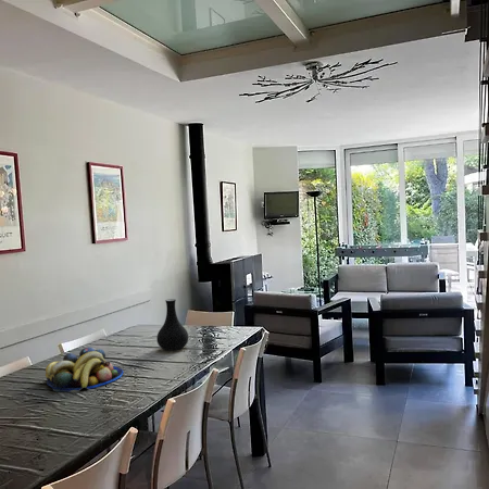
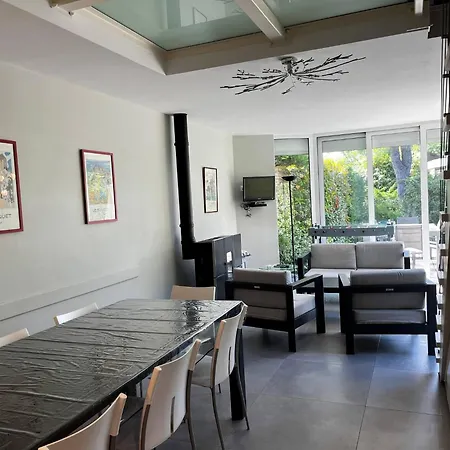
- vase [155,298,189,351]
- fruit bowl [45,346,125,393]
